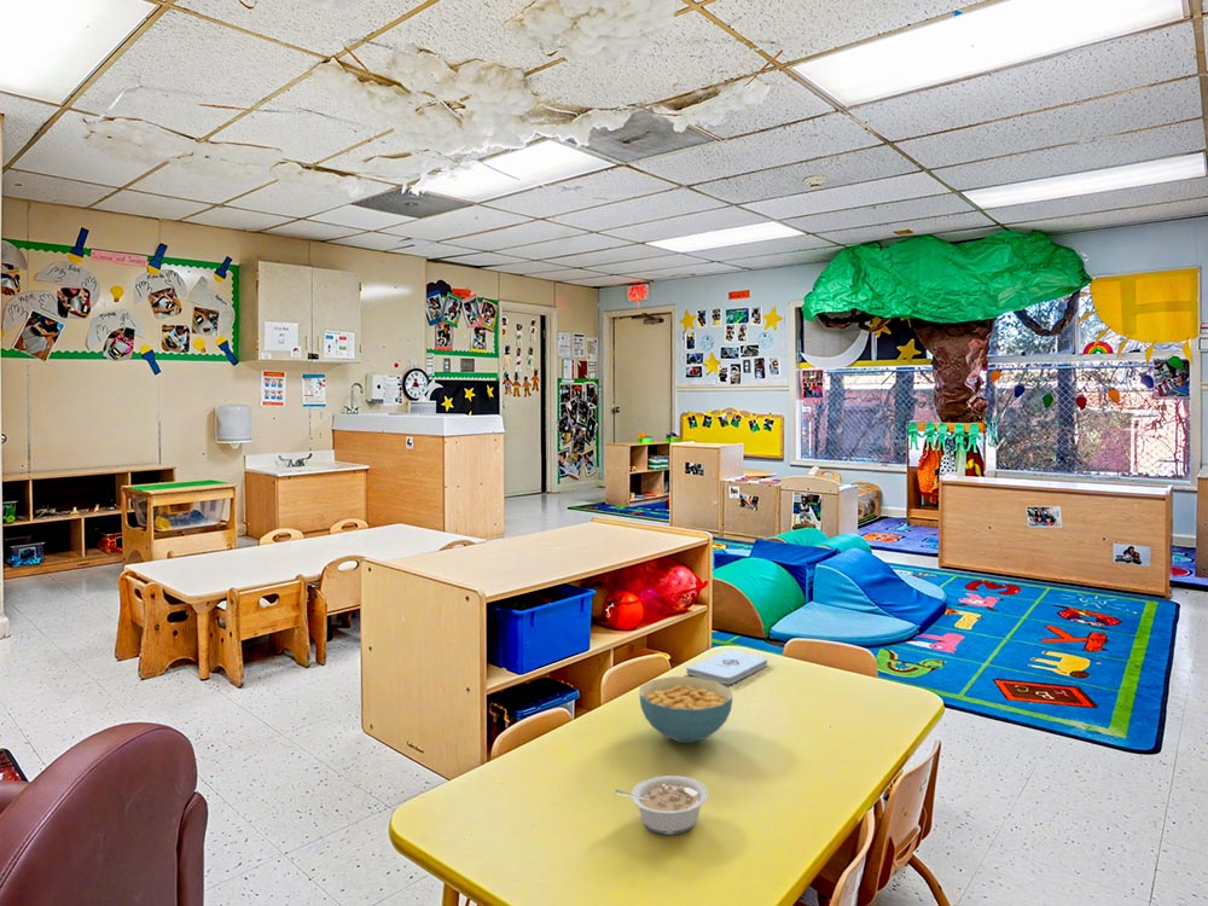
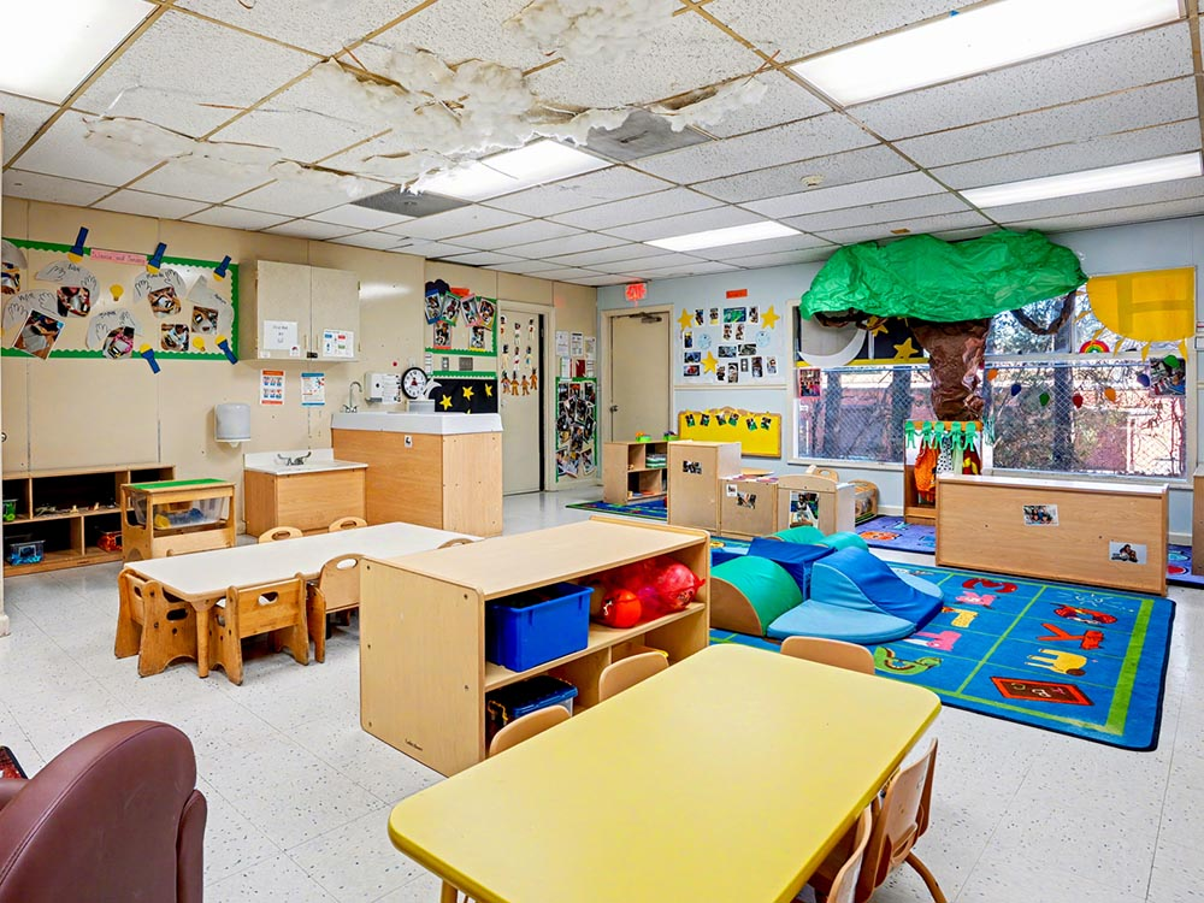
- cereal bowl [638,675,733,744]
- legume [614,774,709,836]
- notepad [685,647,769,685]
